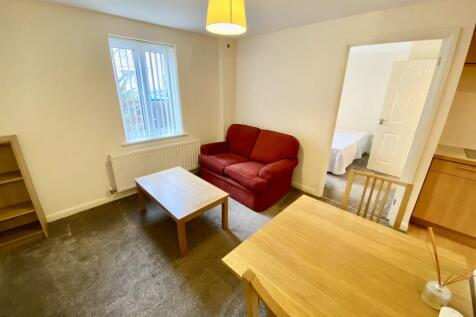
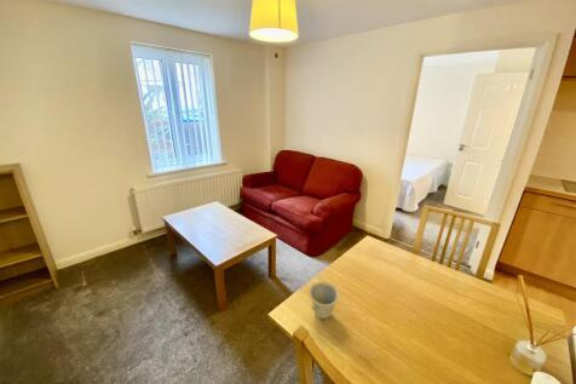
+ cup [307,281,341,320]
